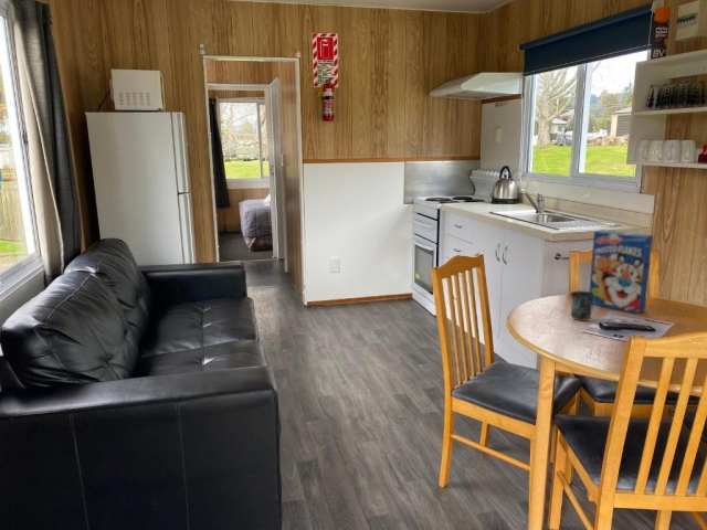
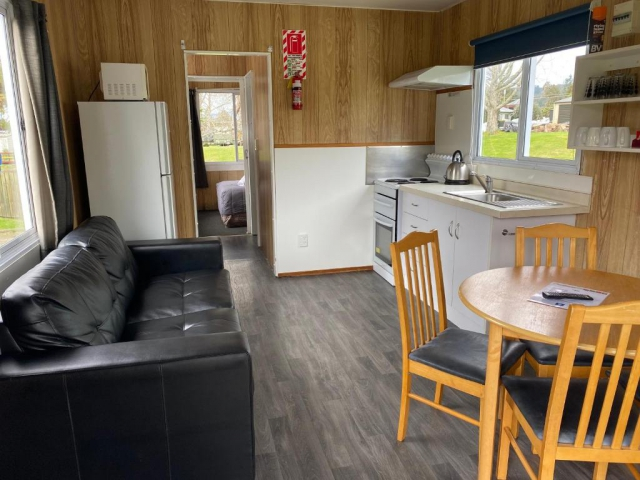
- mug [569,290,595,321]
- cereal box [588,229,654,315]
